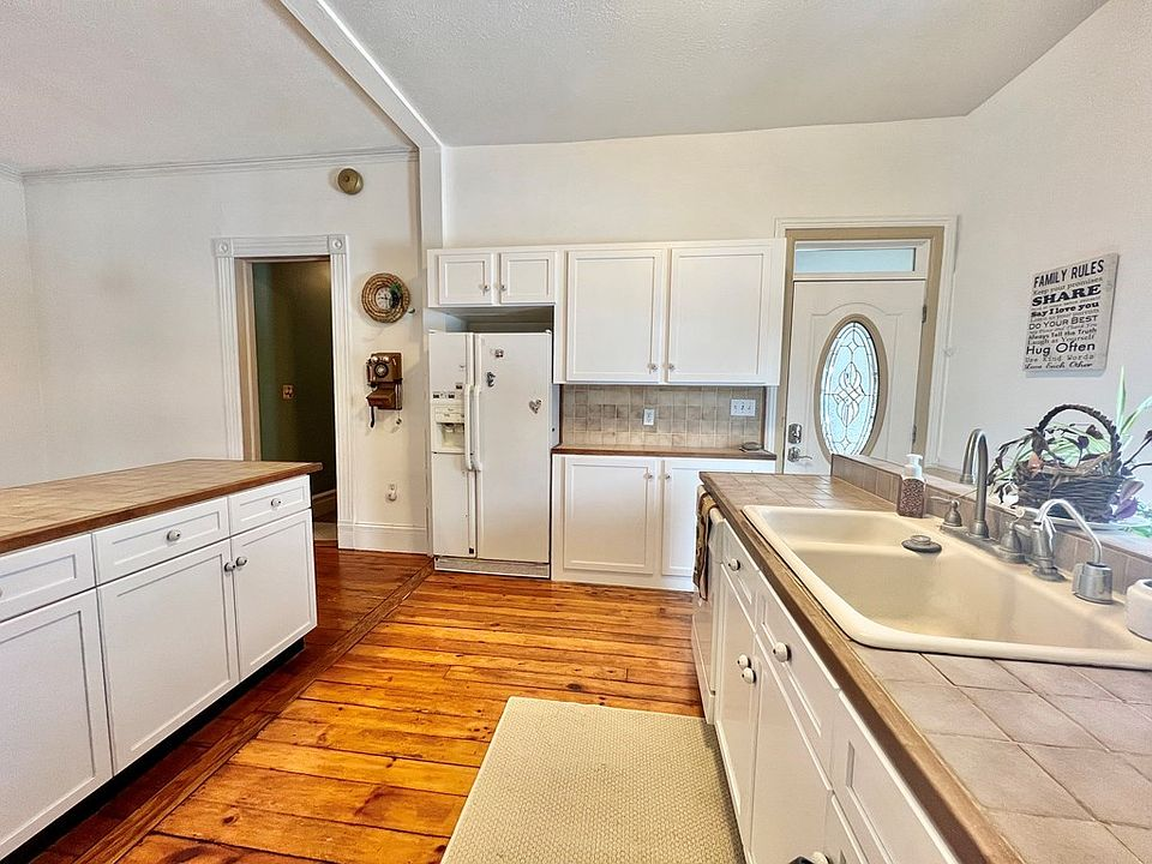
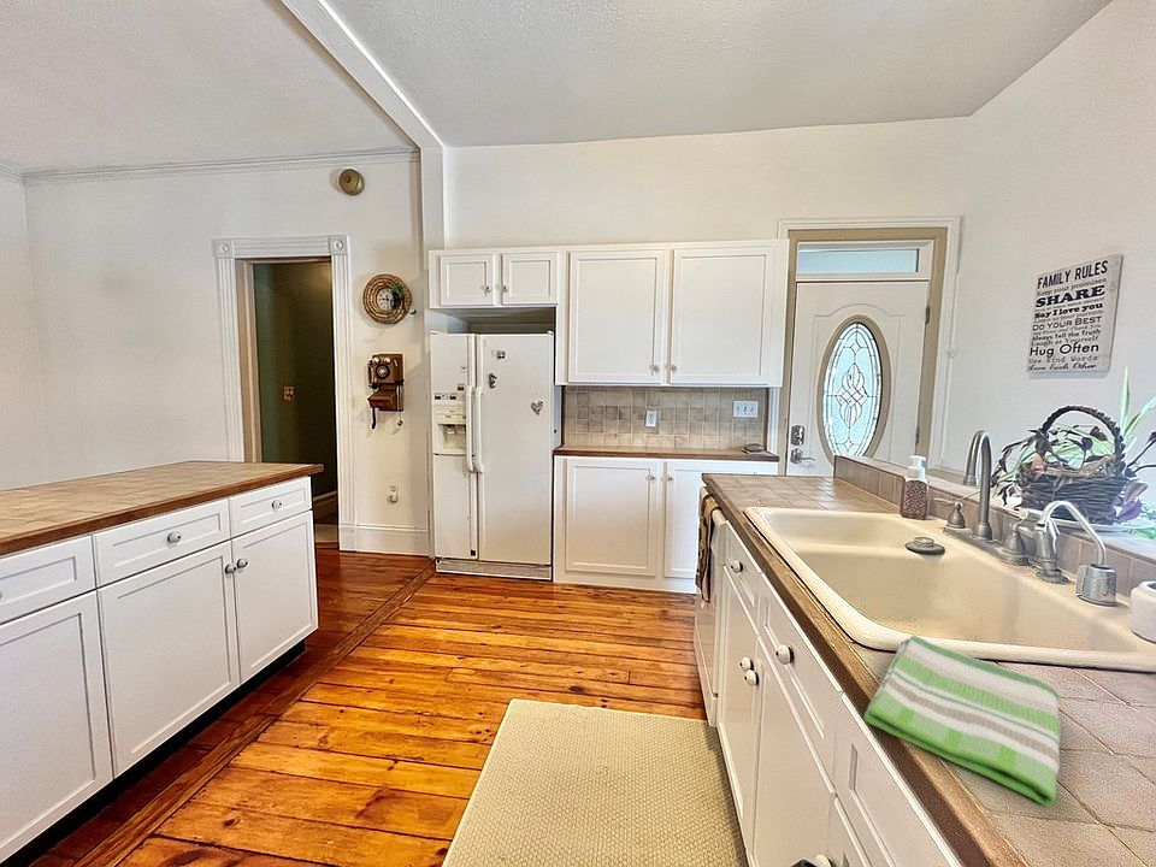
+ dish towel [862,633,1062,807]
